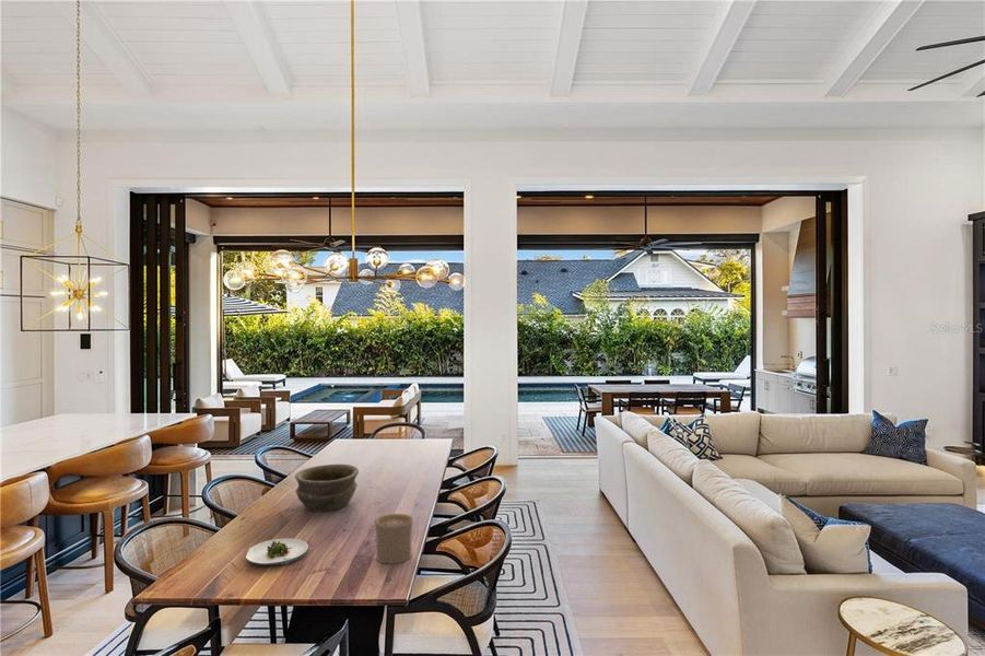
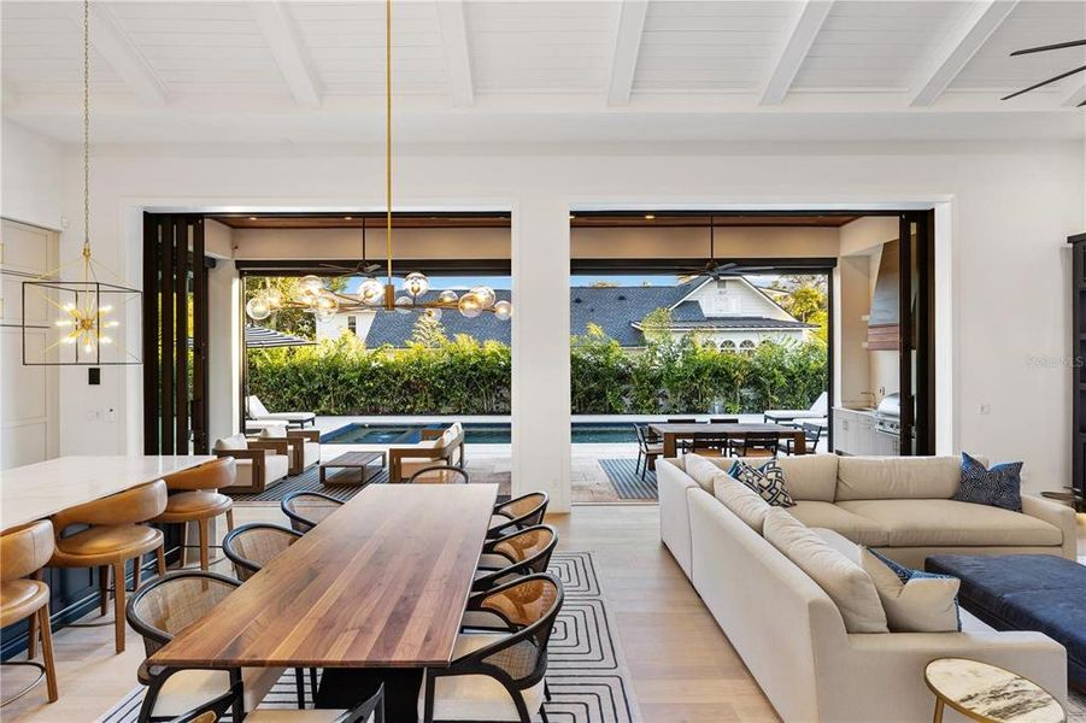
- salad plate [245,538,309,566]
- cup [374,513,414,564]
- bowl [294,464,360,513]
